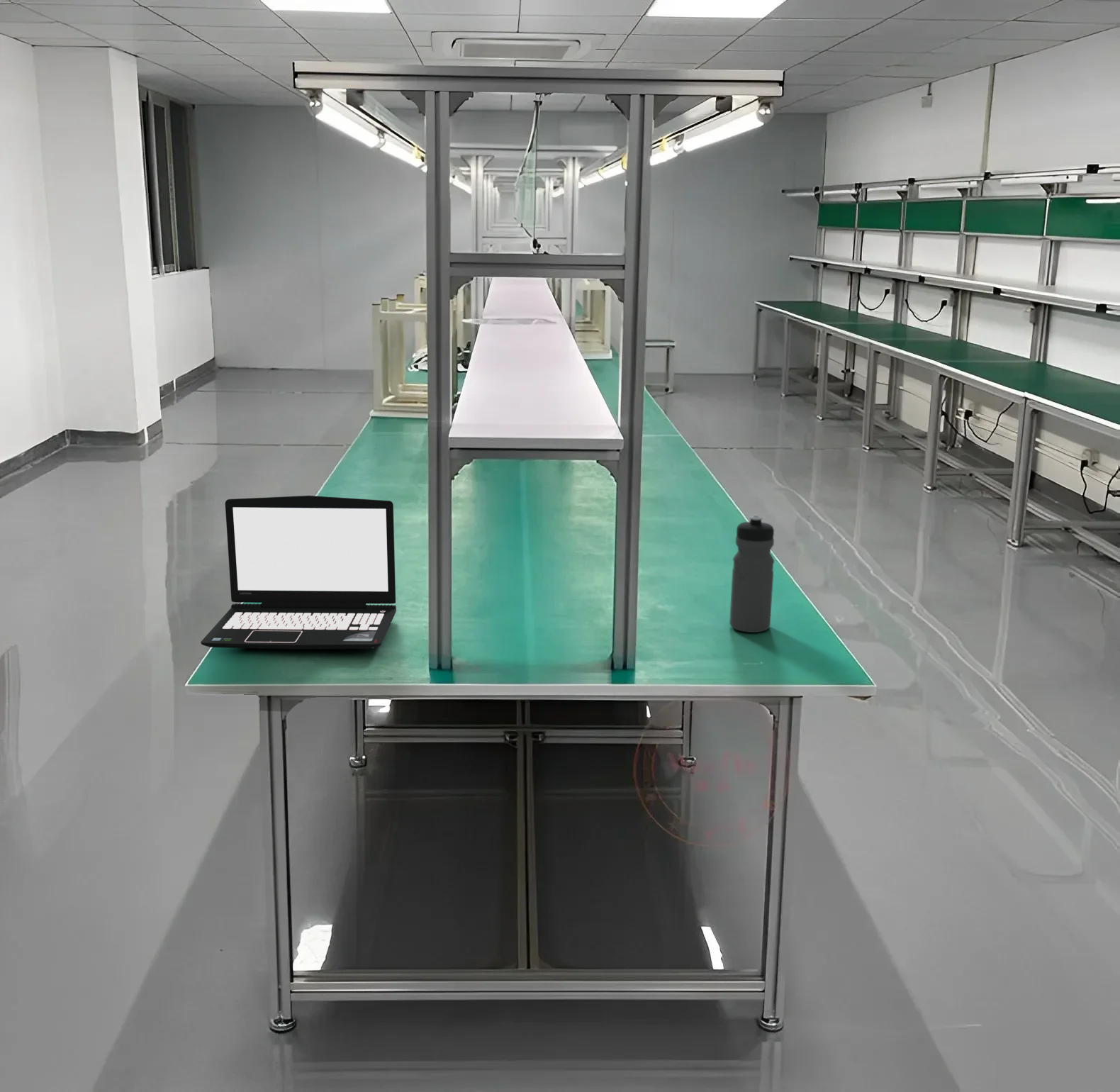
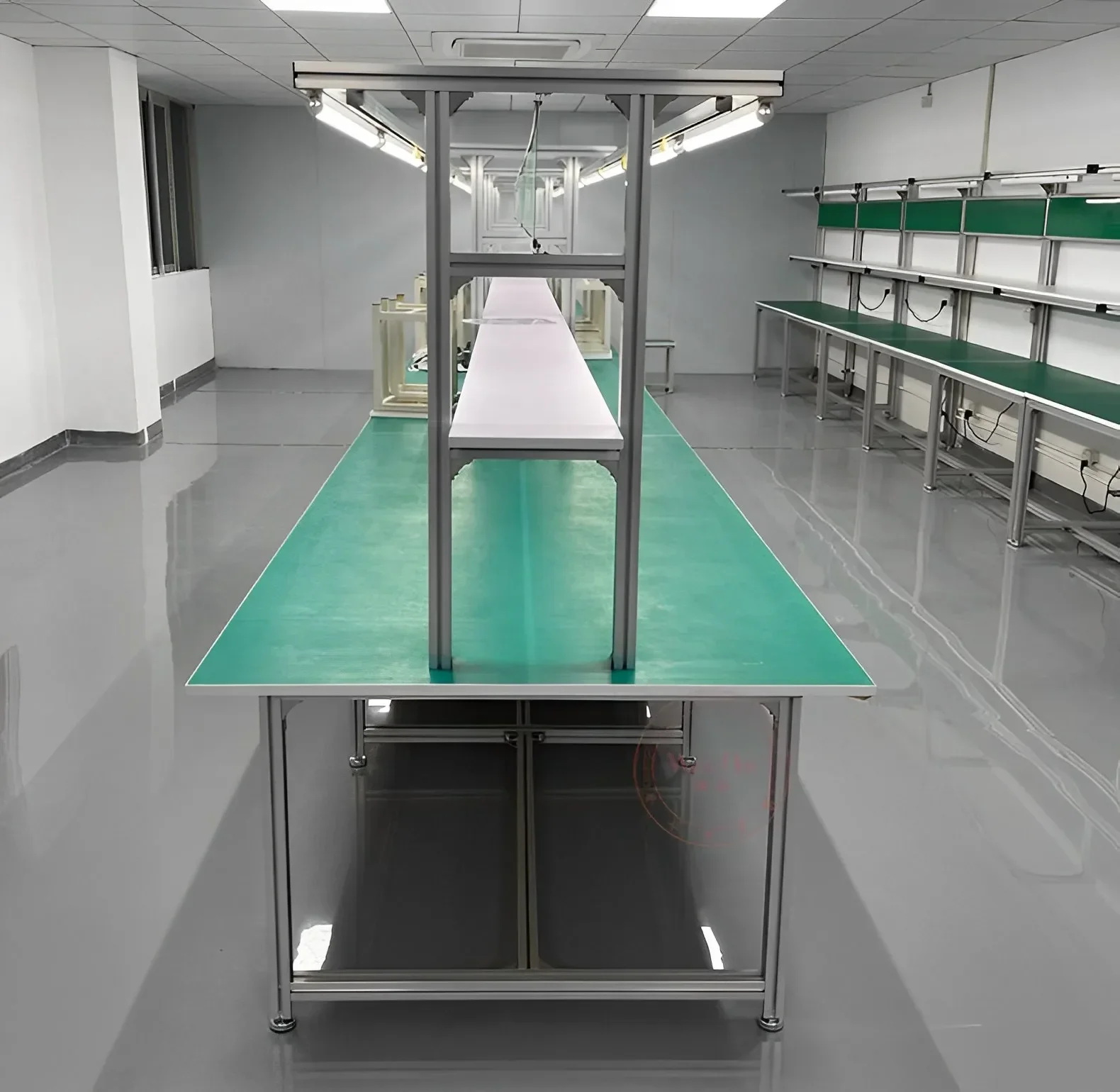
- water bottle [729,516,775,633]
- laptop [200,495,397,650]
